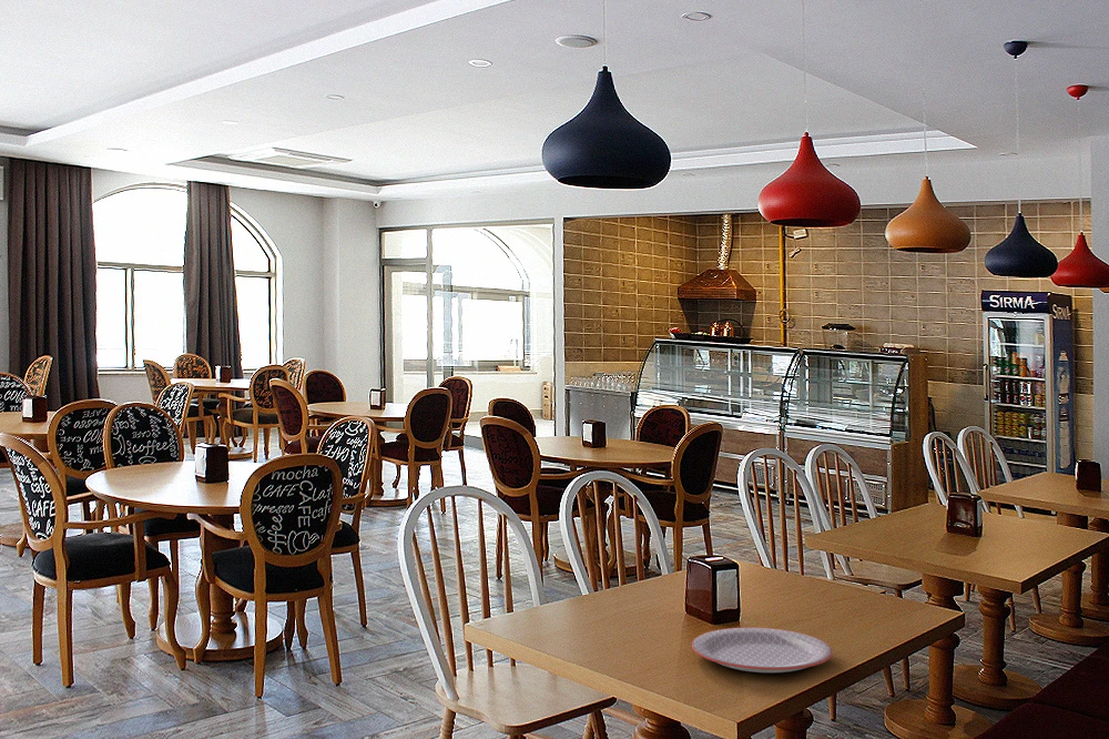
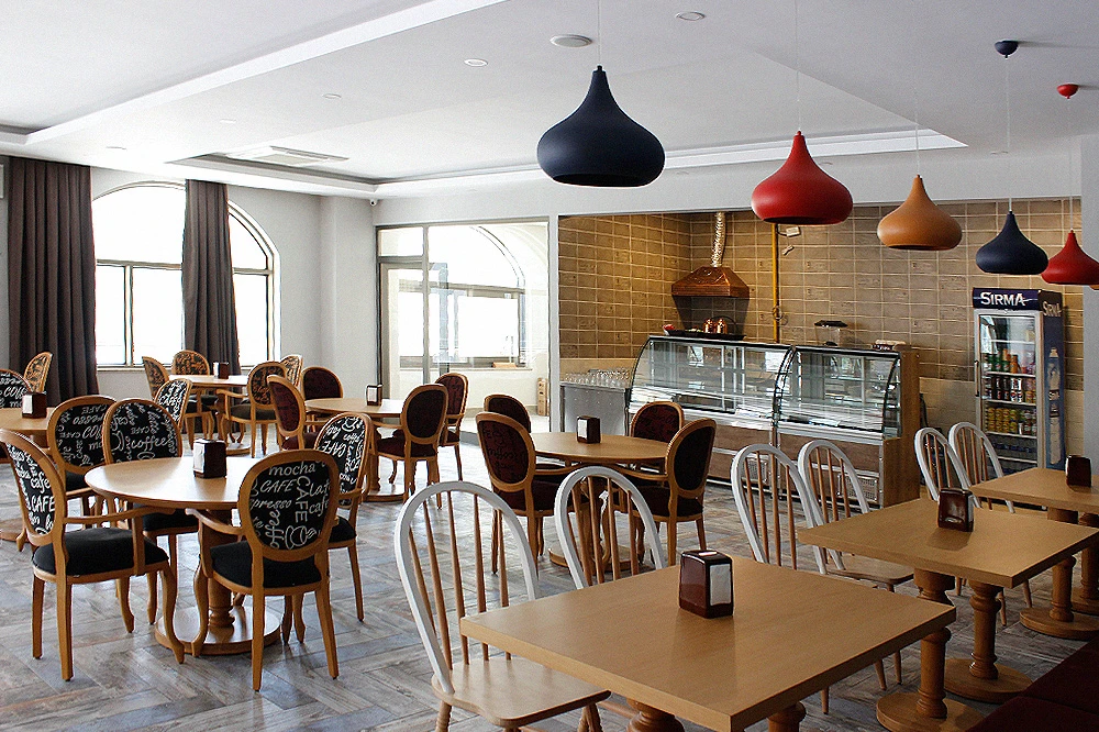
- plate [691,627,834,674]
